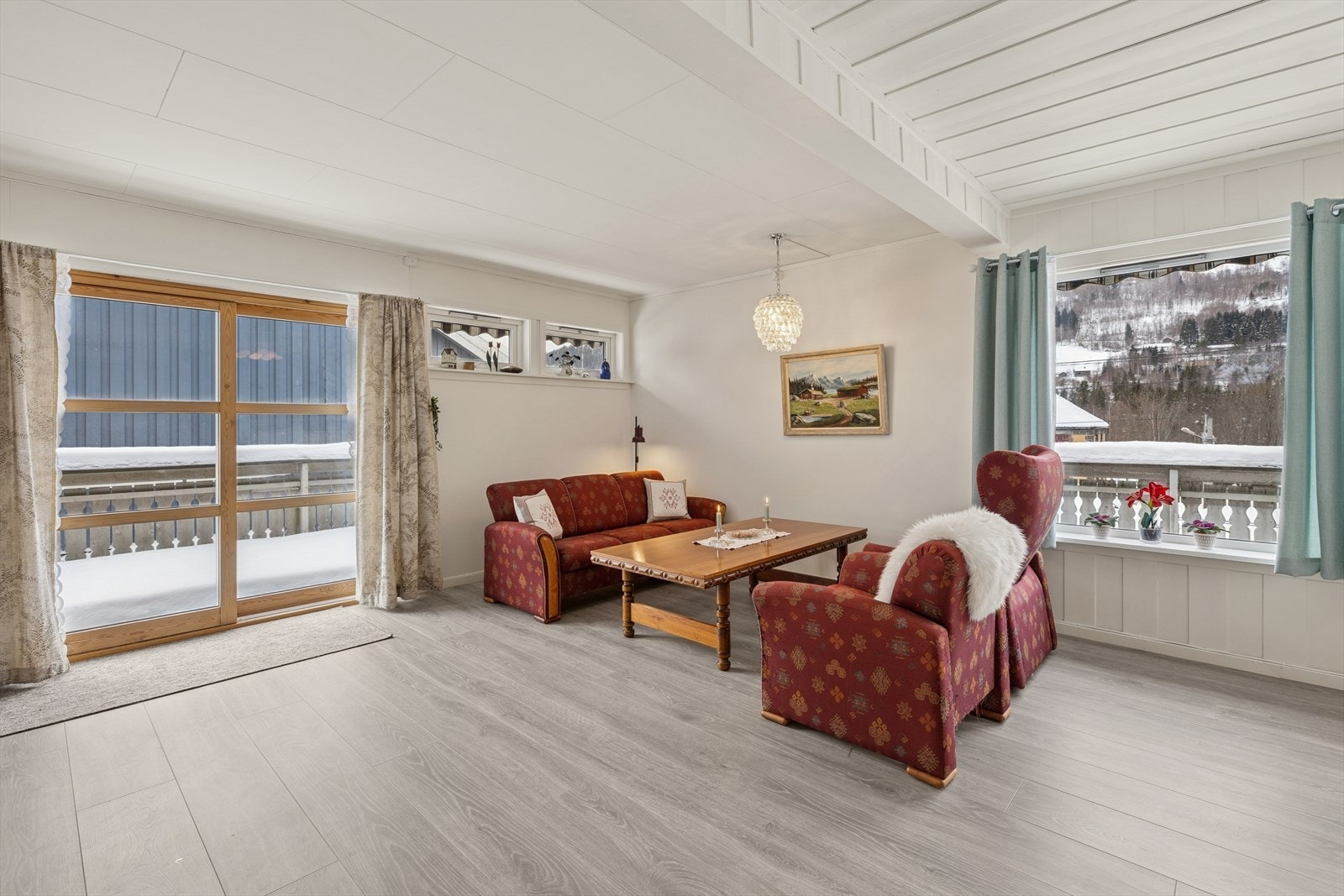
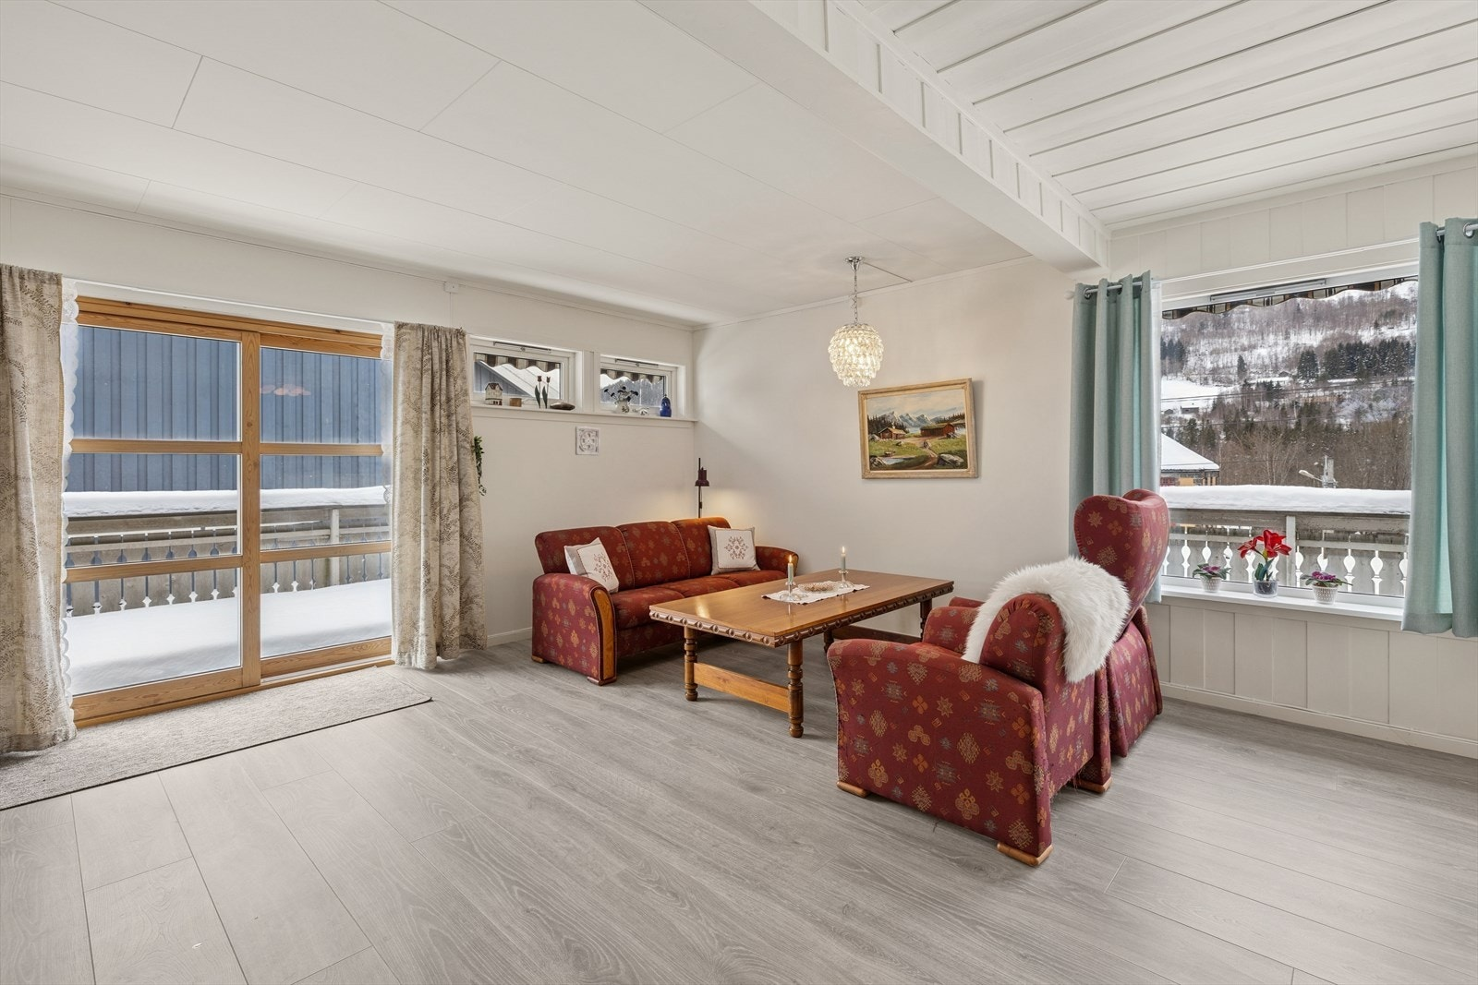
+ wall ornament [574,425,602,457]
